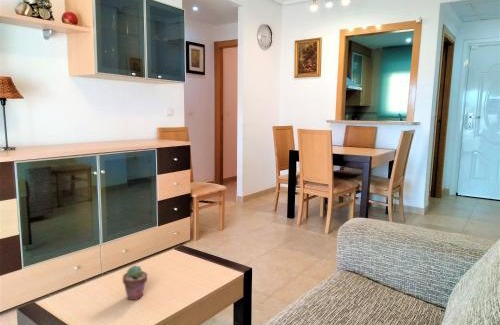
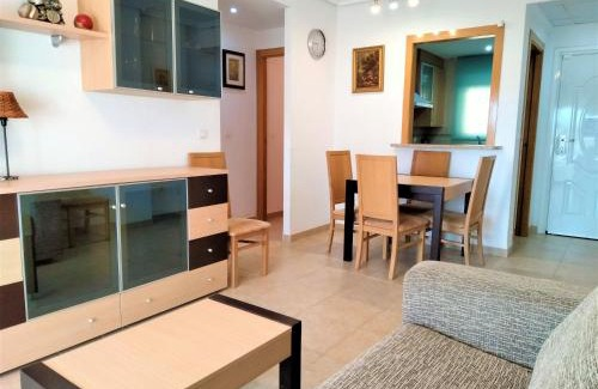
- potted succulent [122,264,149,301]
